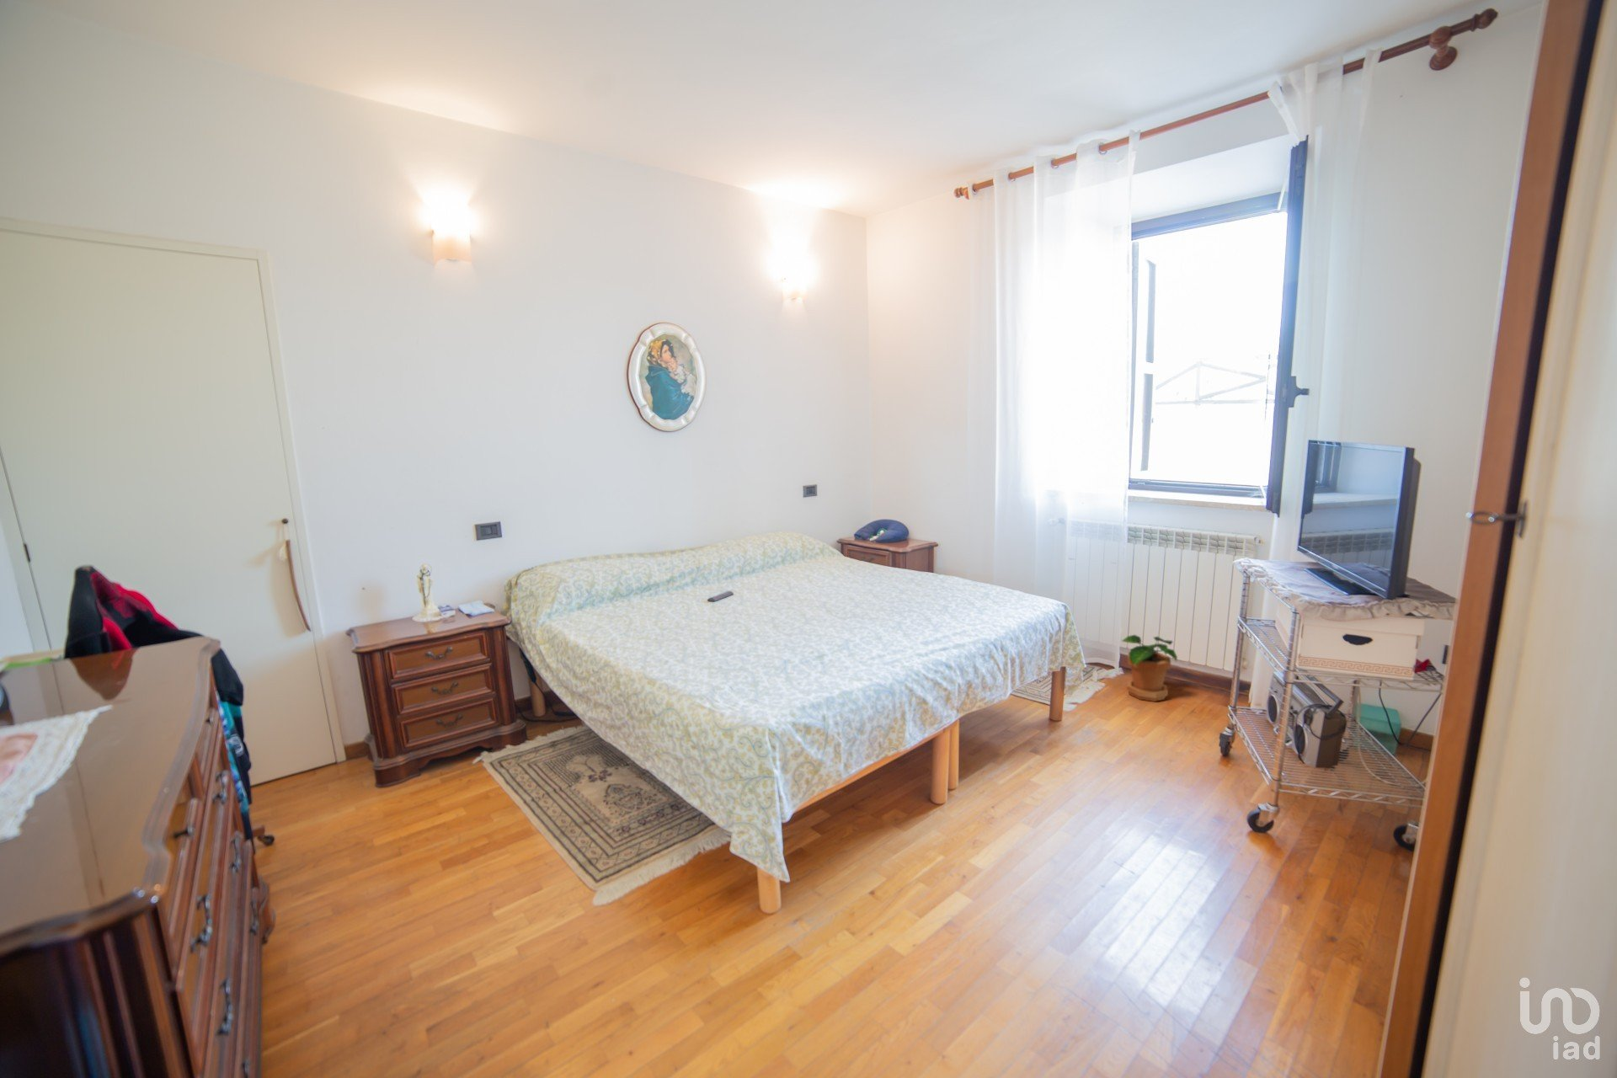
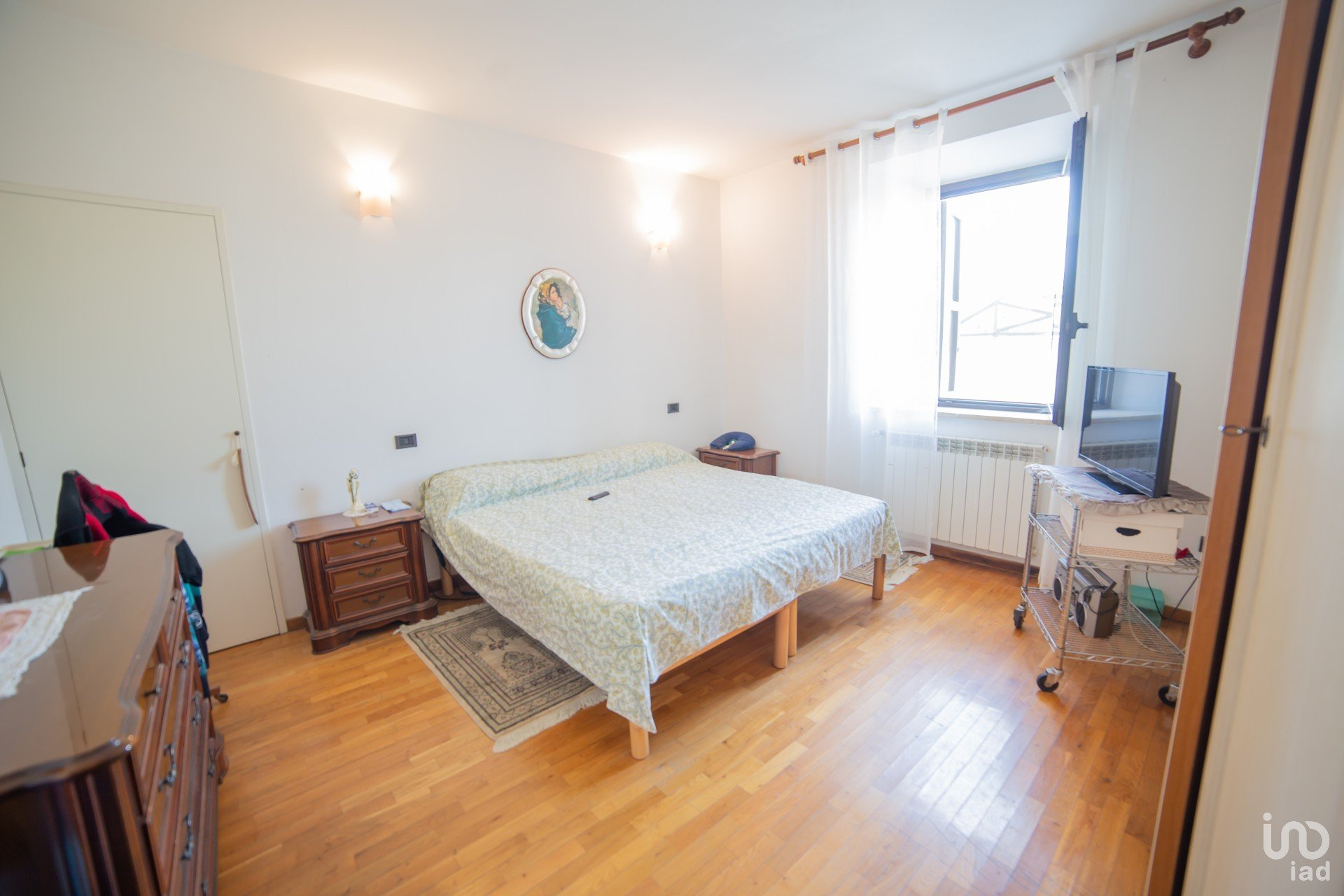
- potted plant [1120,634,1178,703]
